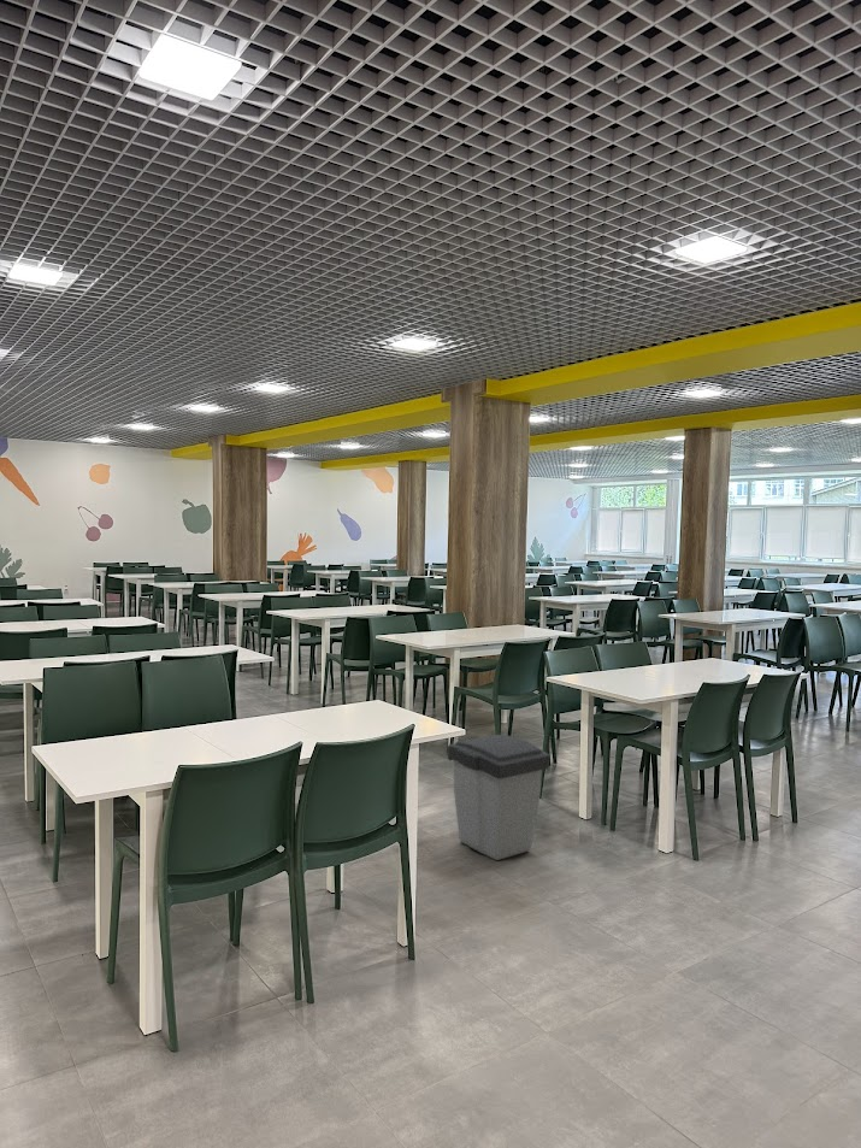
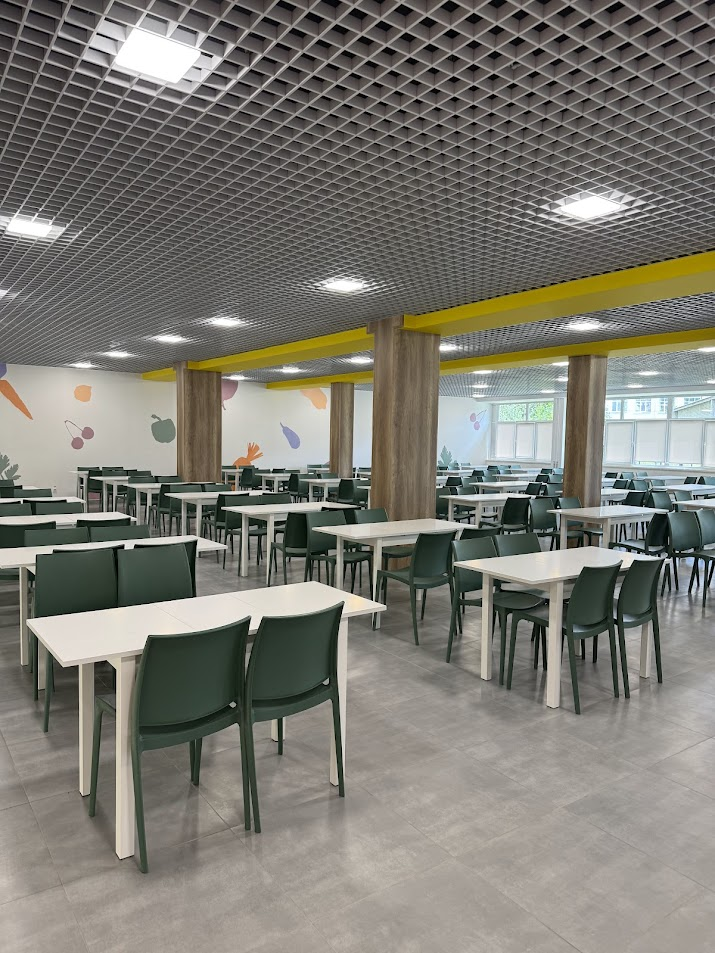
- trash can [446,734,552,861]
